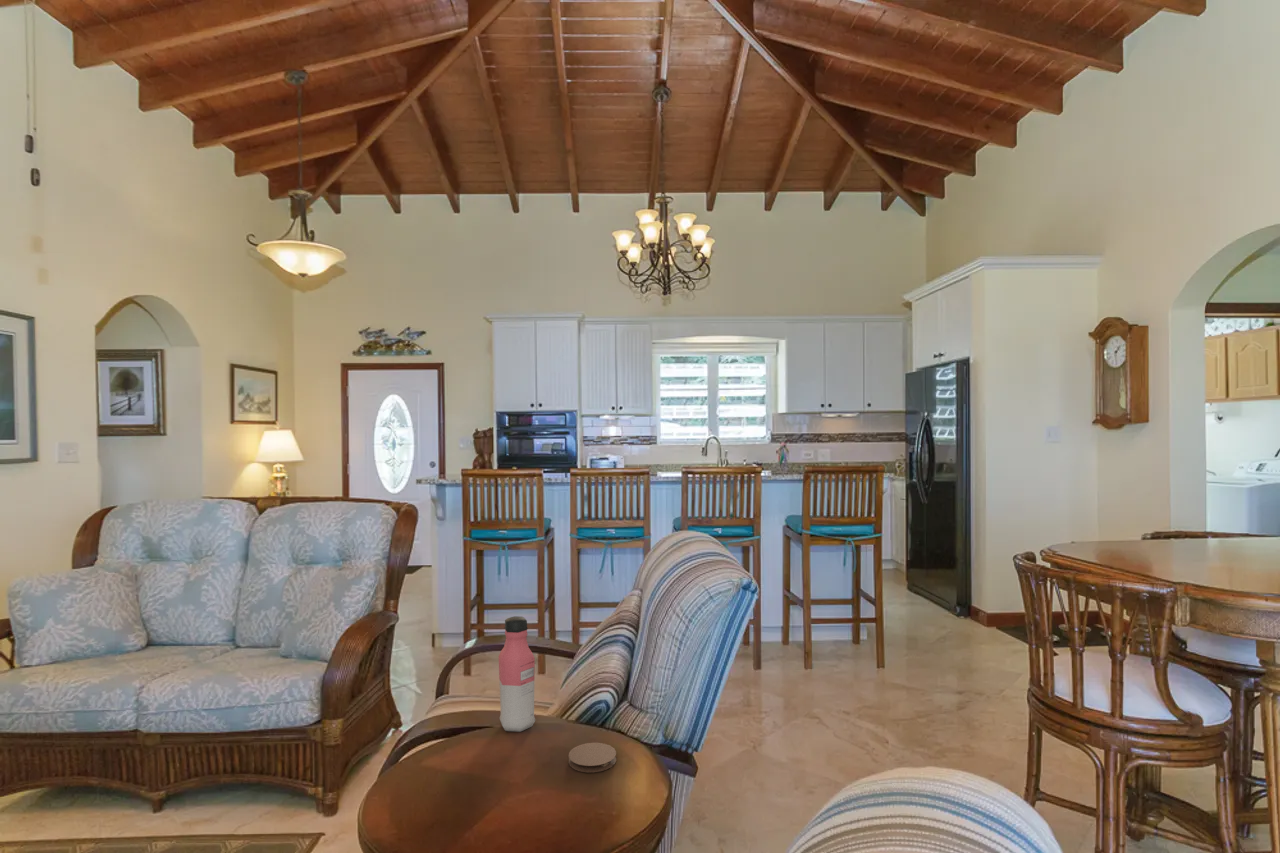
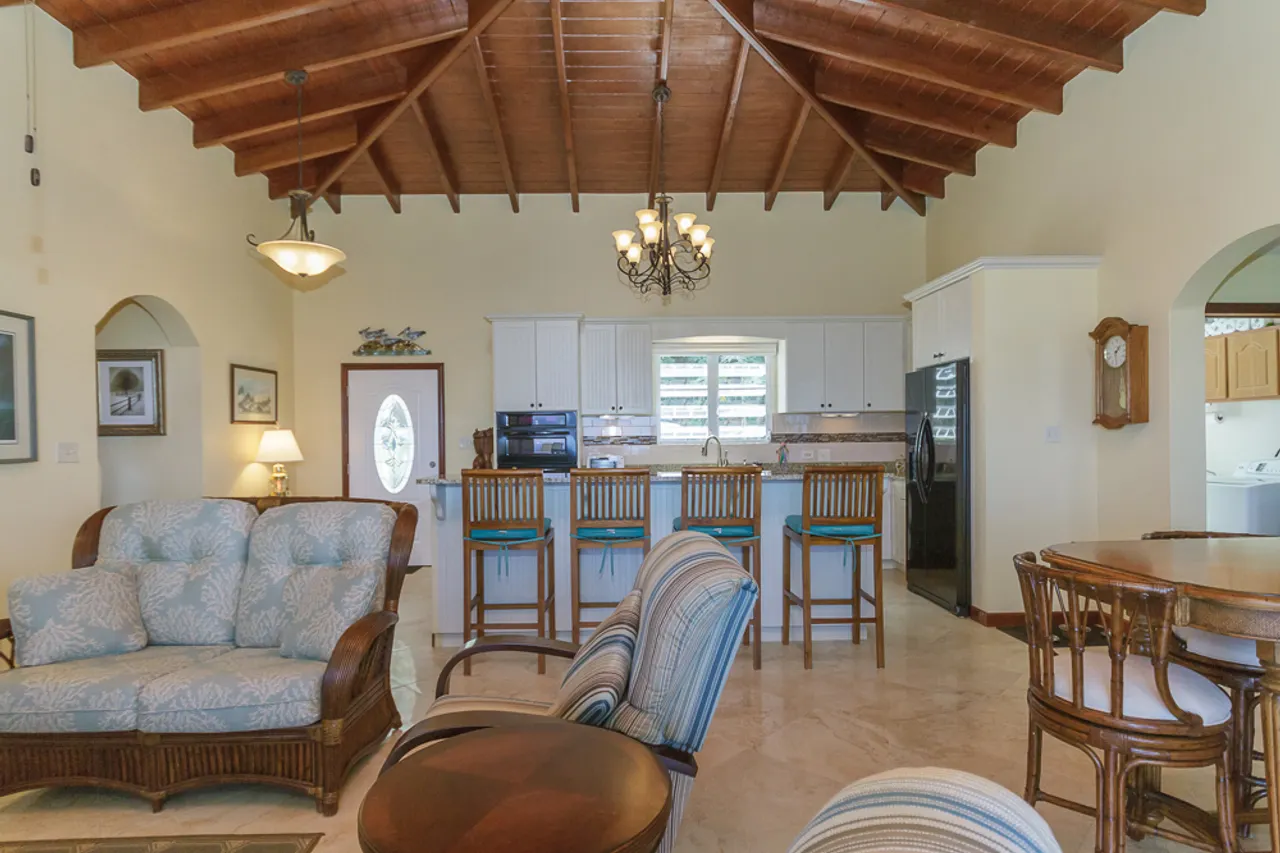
- water bottle [498,615,536,733]
- coaster [568,742,617,773]
